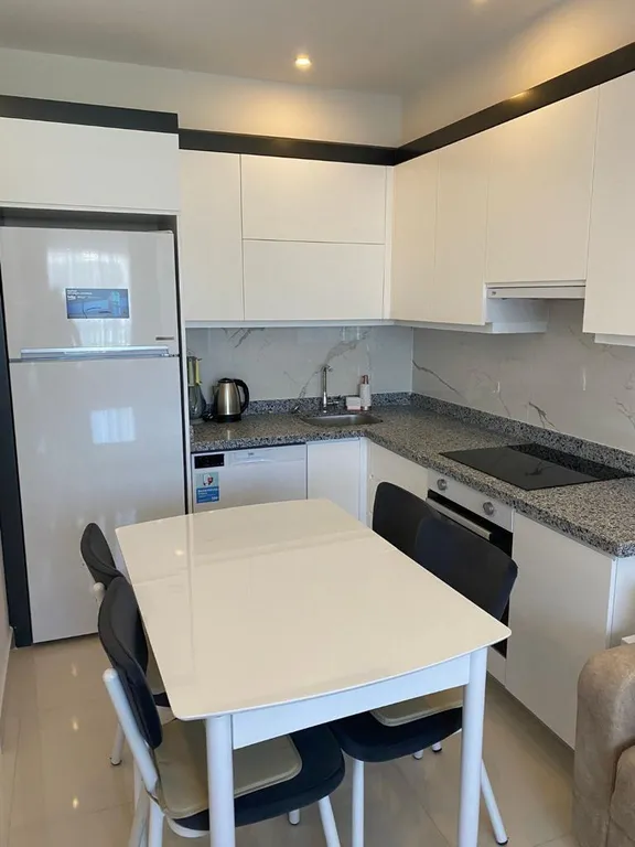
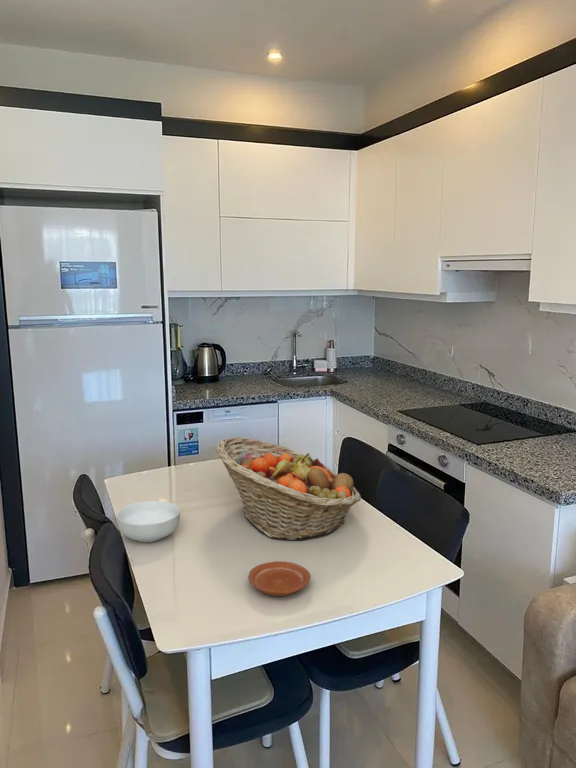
+ plate [247,560,312,597]
+ fruit basket [214,436,362,541]
+ cereal bowl [115,500,181,543]
